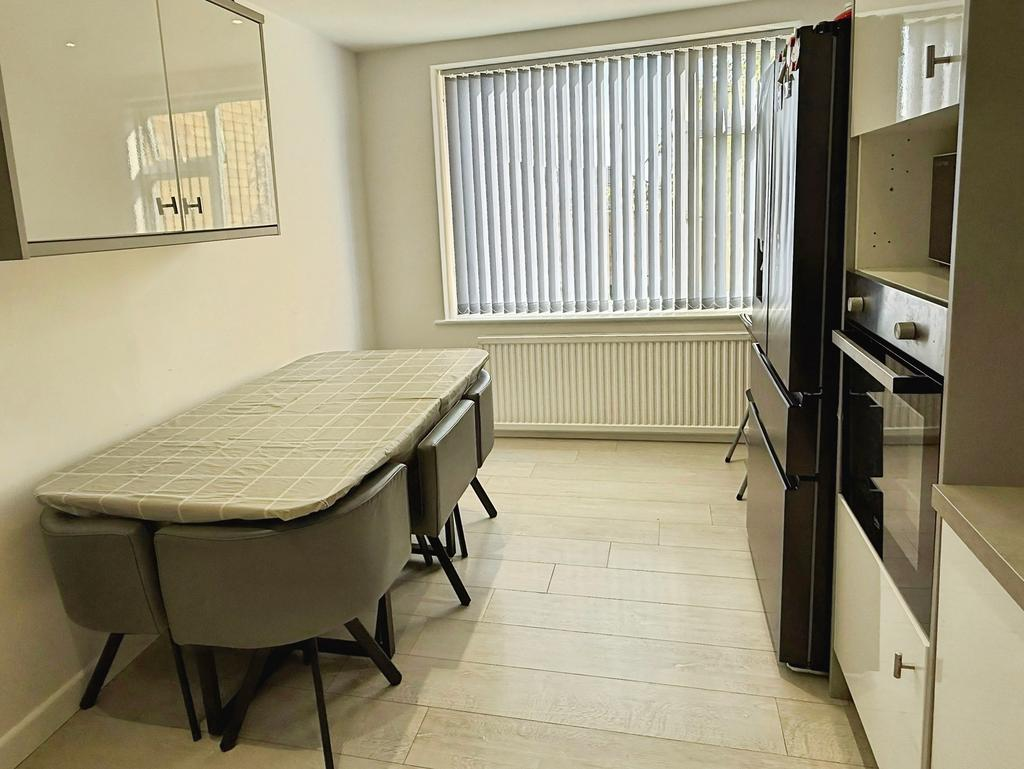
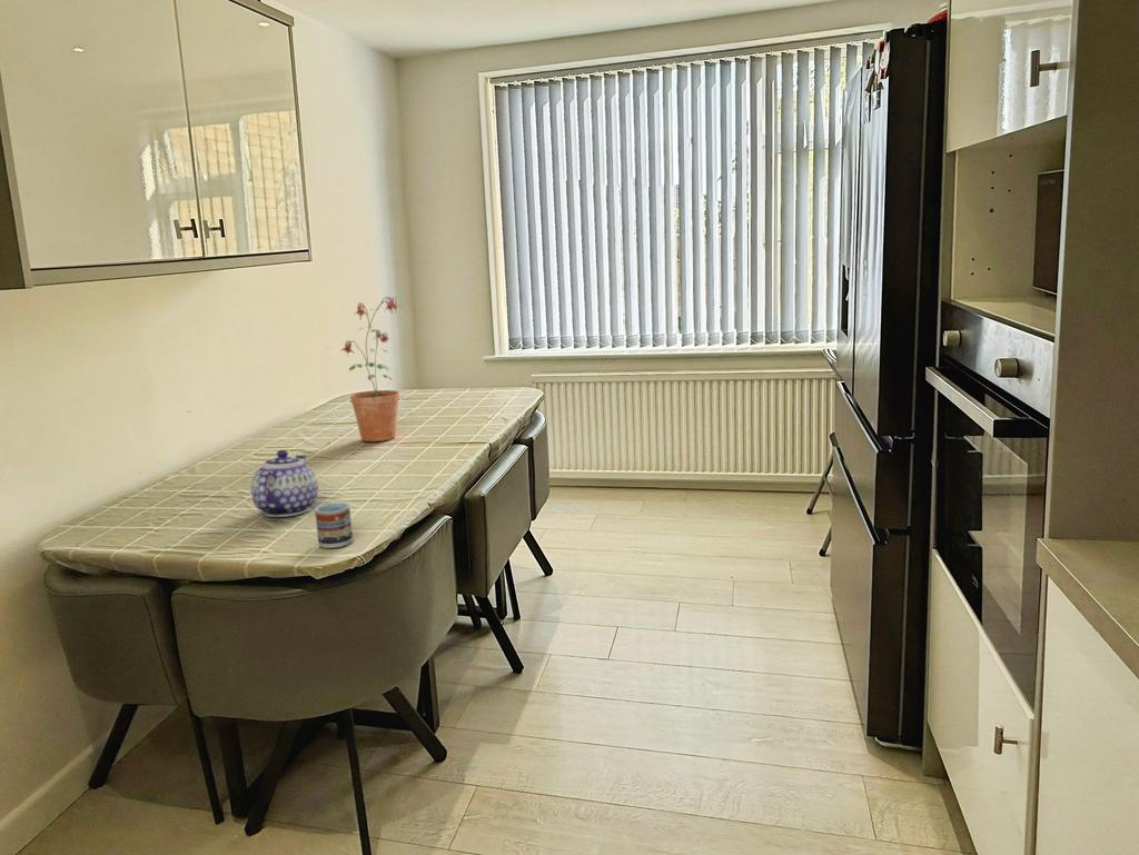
+ potted plant [340,296,402,443]
+ teapot [250,449,319,518]
+ cup [314,501,354,549]
